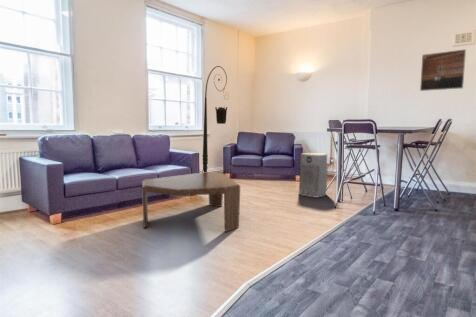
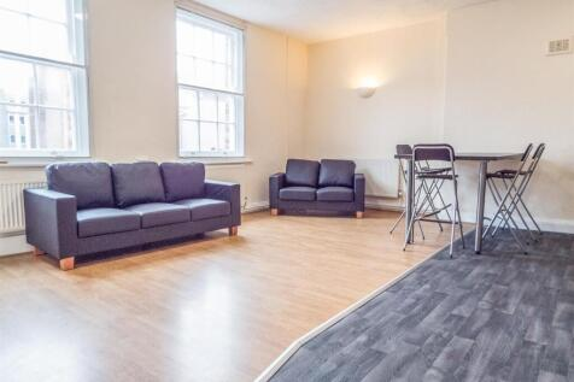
- air purifier [298,152,329,199]
- coffee table [141,171,241,233]
- floor lamp [201,65,230,172]
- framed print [419,48,467,92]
